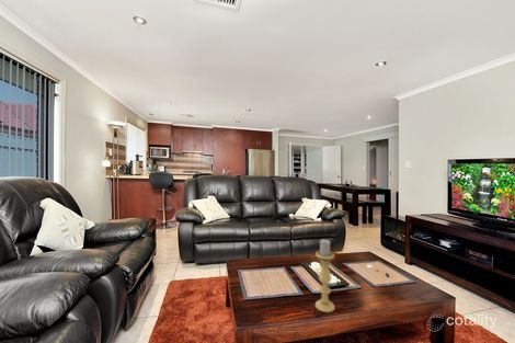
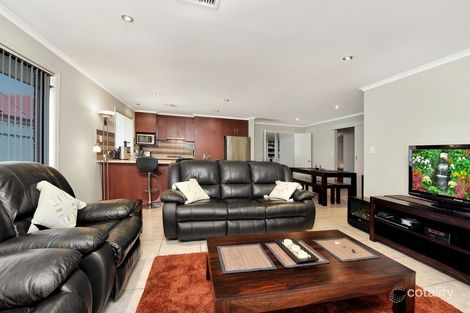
- candle holder [314,238,335,313]
